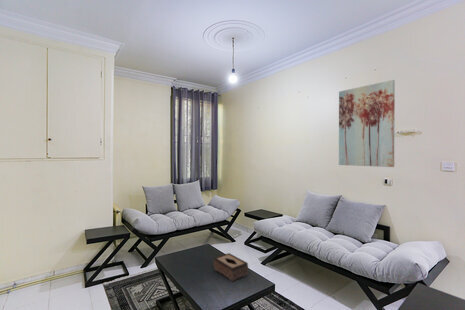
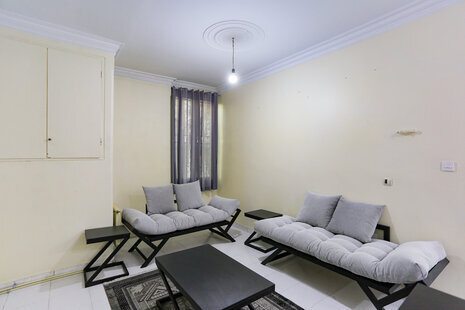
- wall art [338,79,396,168]
- tissue box [213,252,249,282]
